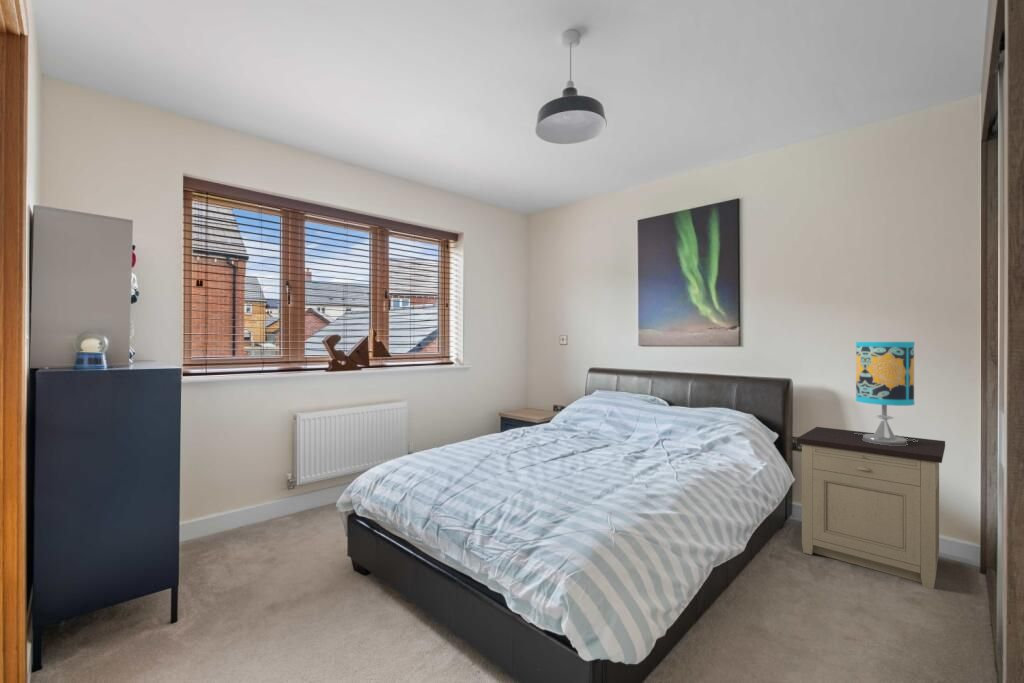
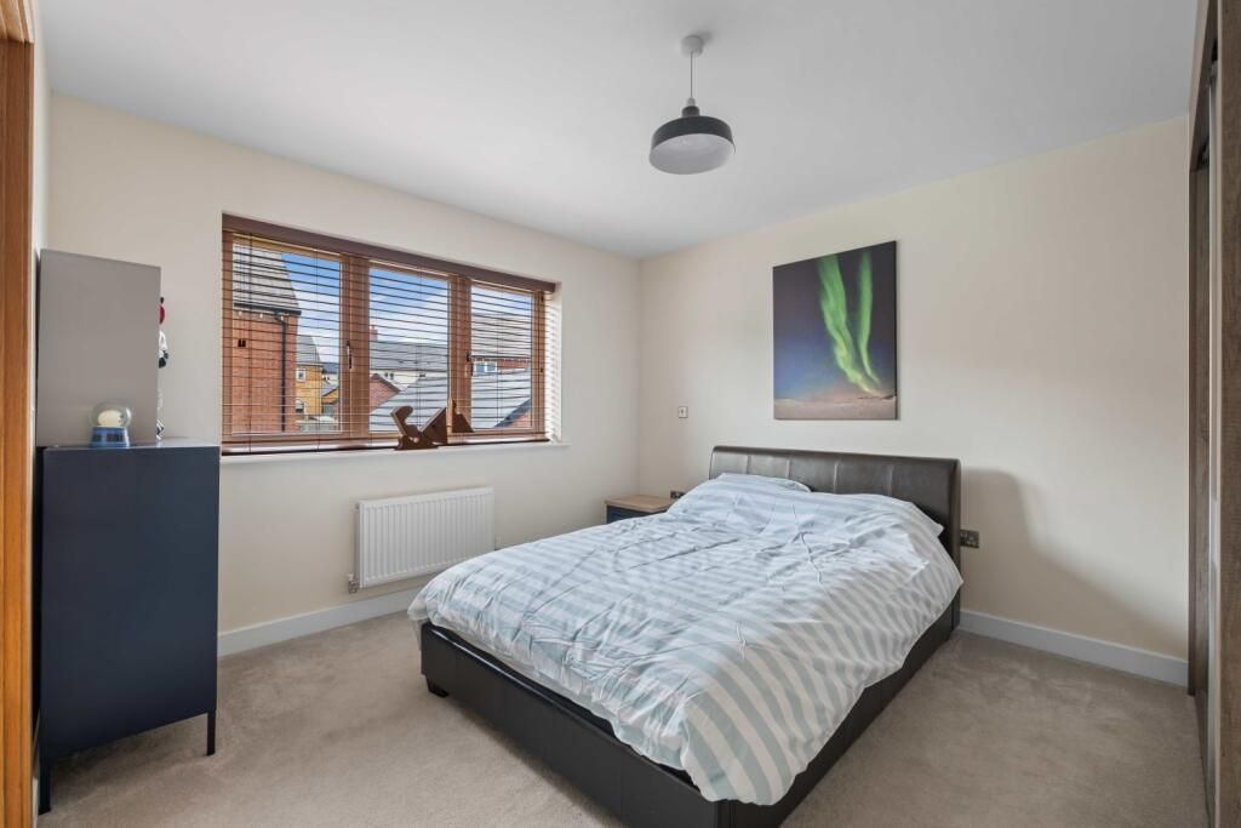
- nightstand [796,426,946,590]
- table lamp [854,341,918,446]
